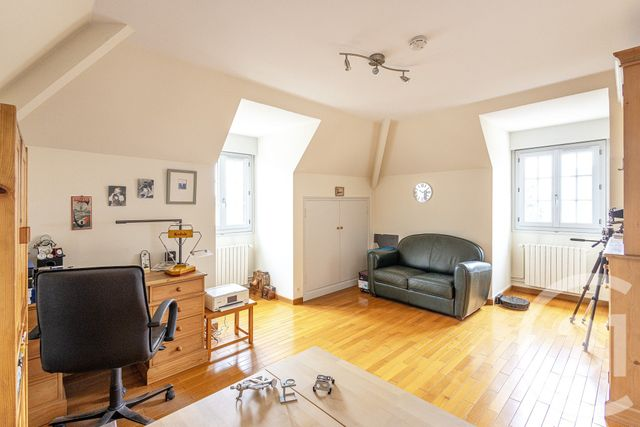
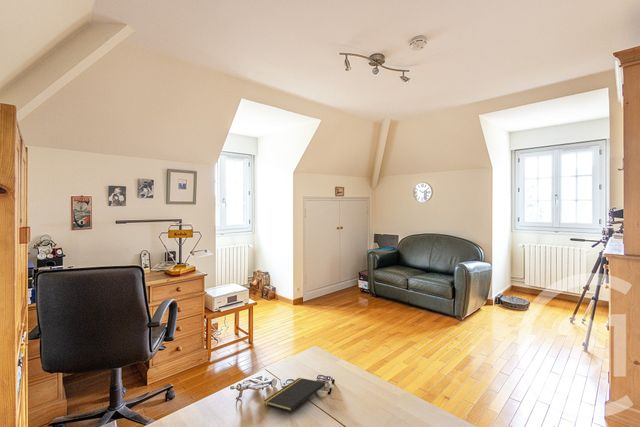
+ notepad [263,377,326,412]
